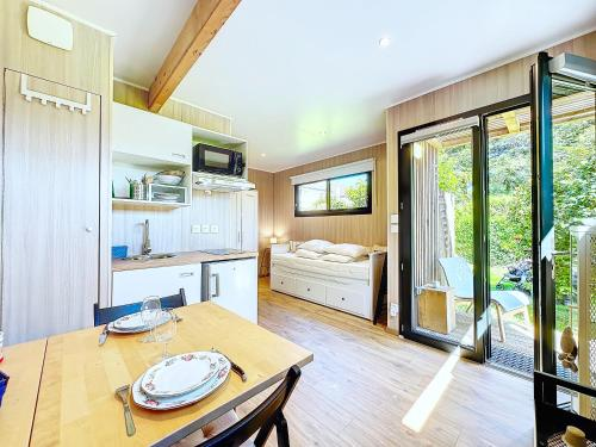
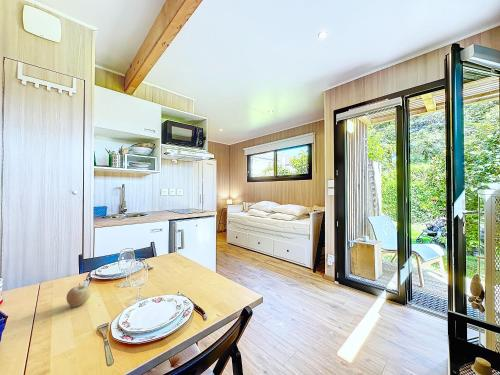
+ fruit [65,283,92,308]
